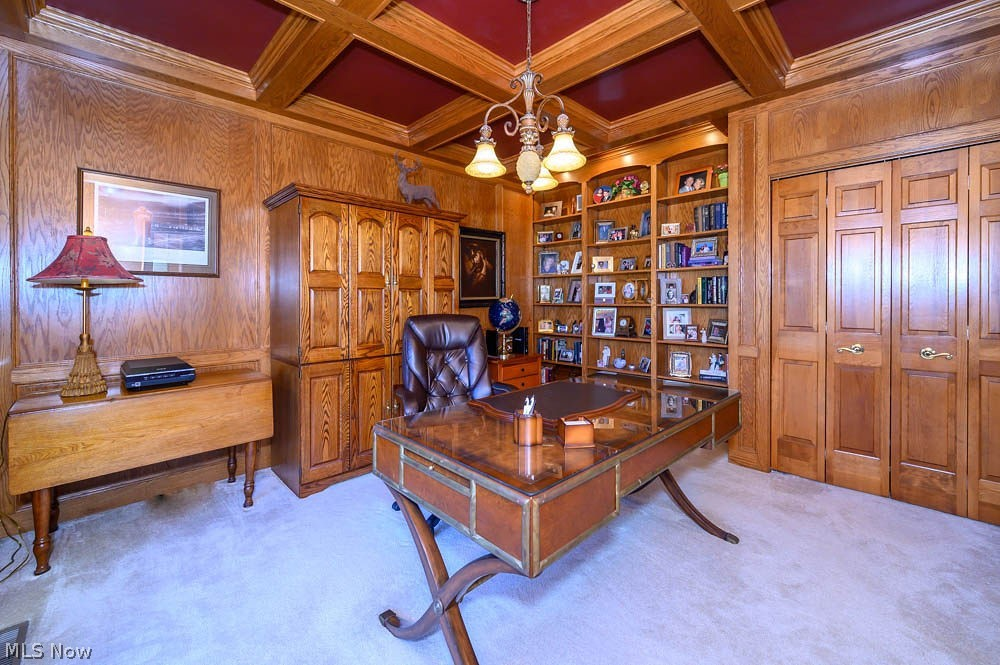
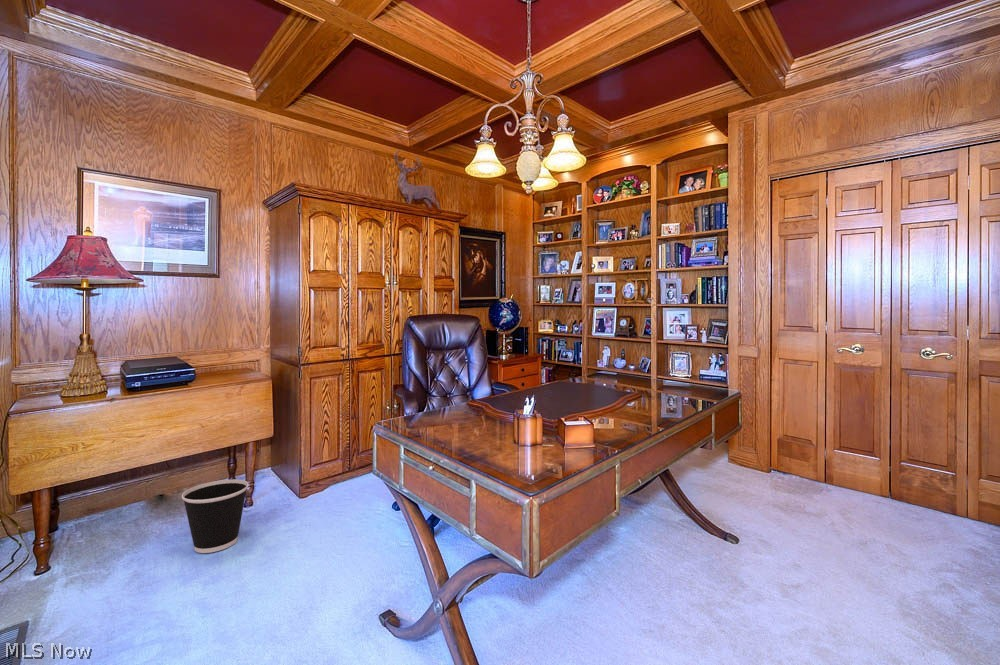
+ wastebasket [181,478,249,554]
